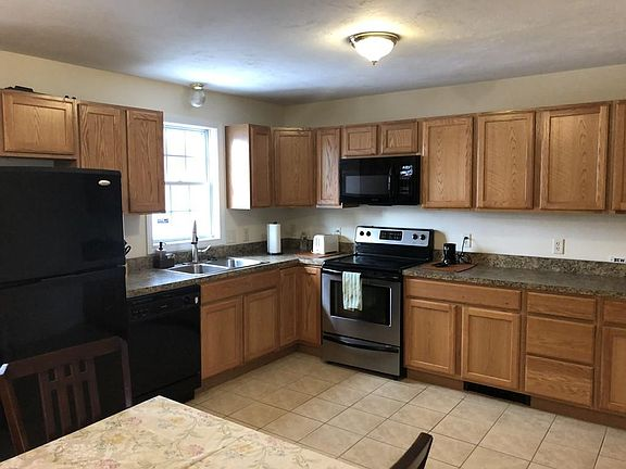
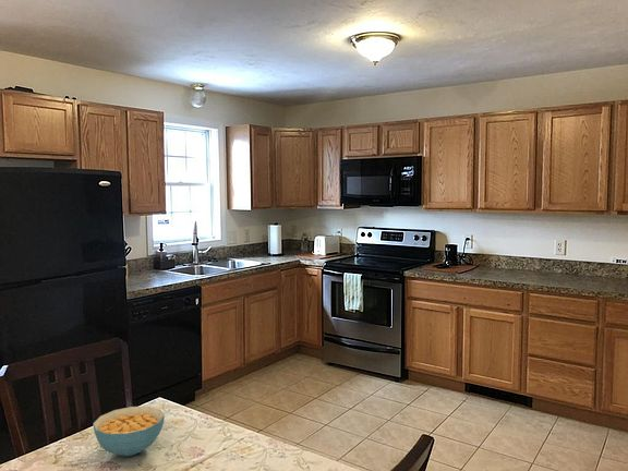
+ cereal bowl [92,406,166,457]
